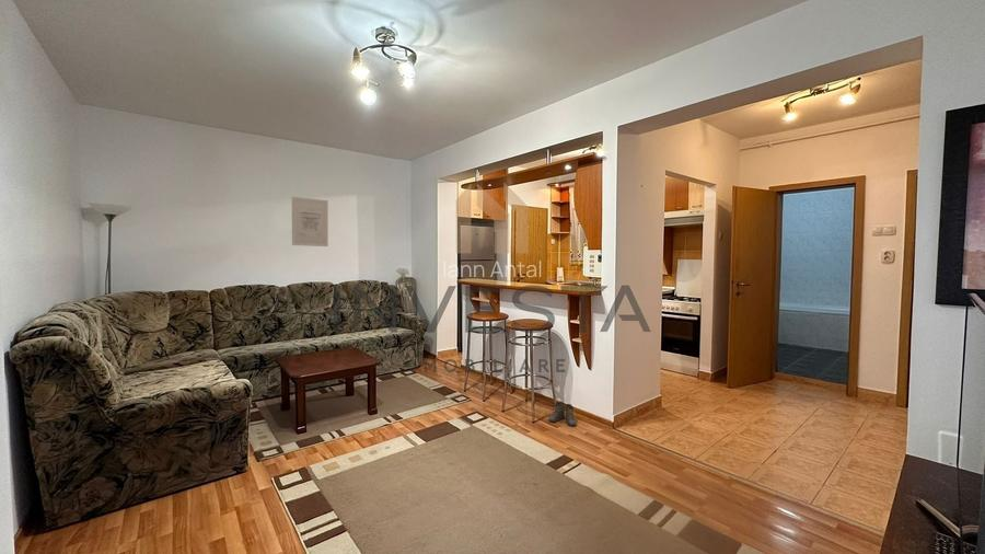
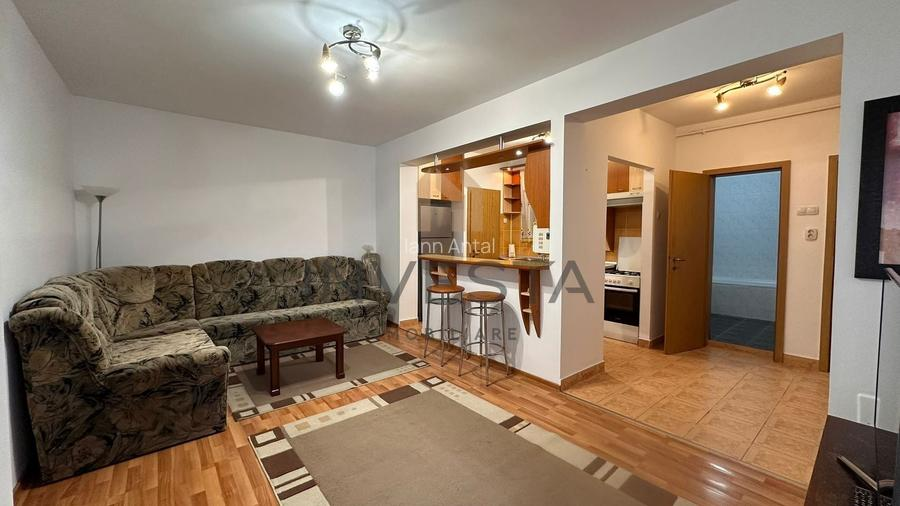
- boots [547,401,578,427]
- wall art [291,196,329,247]
